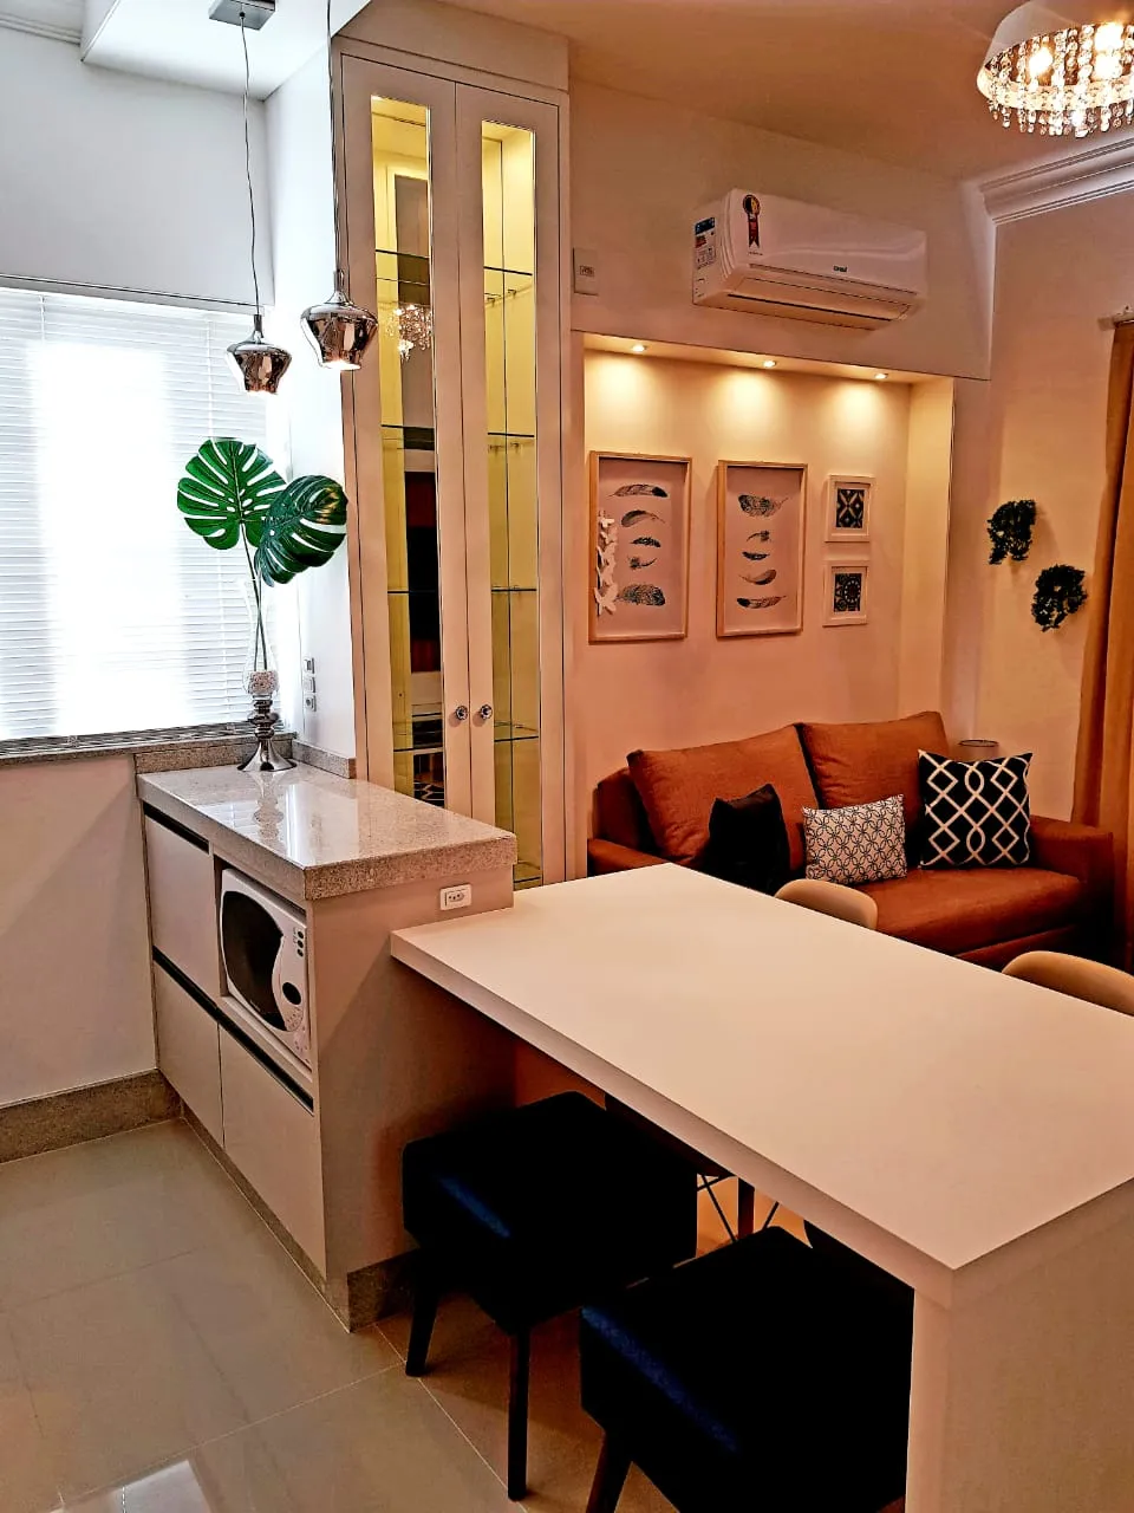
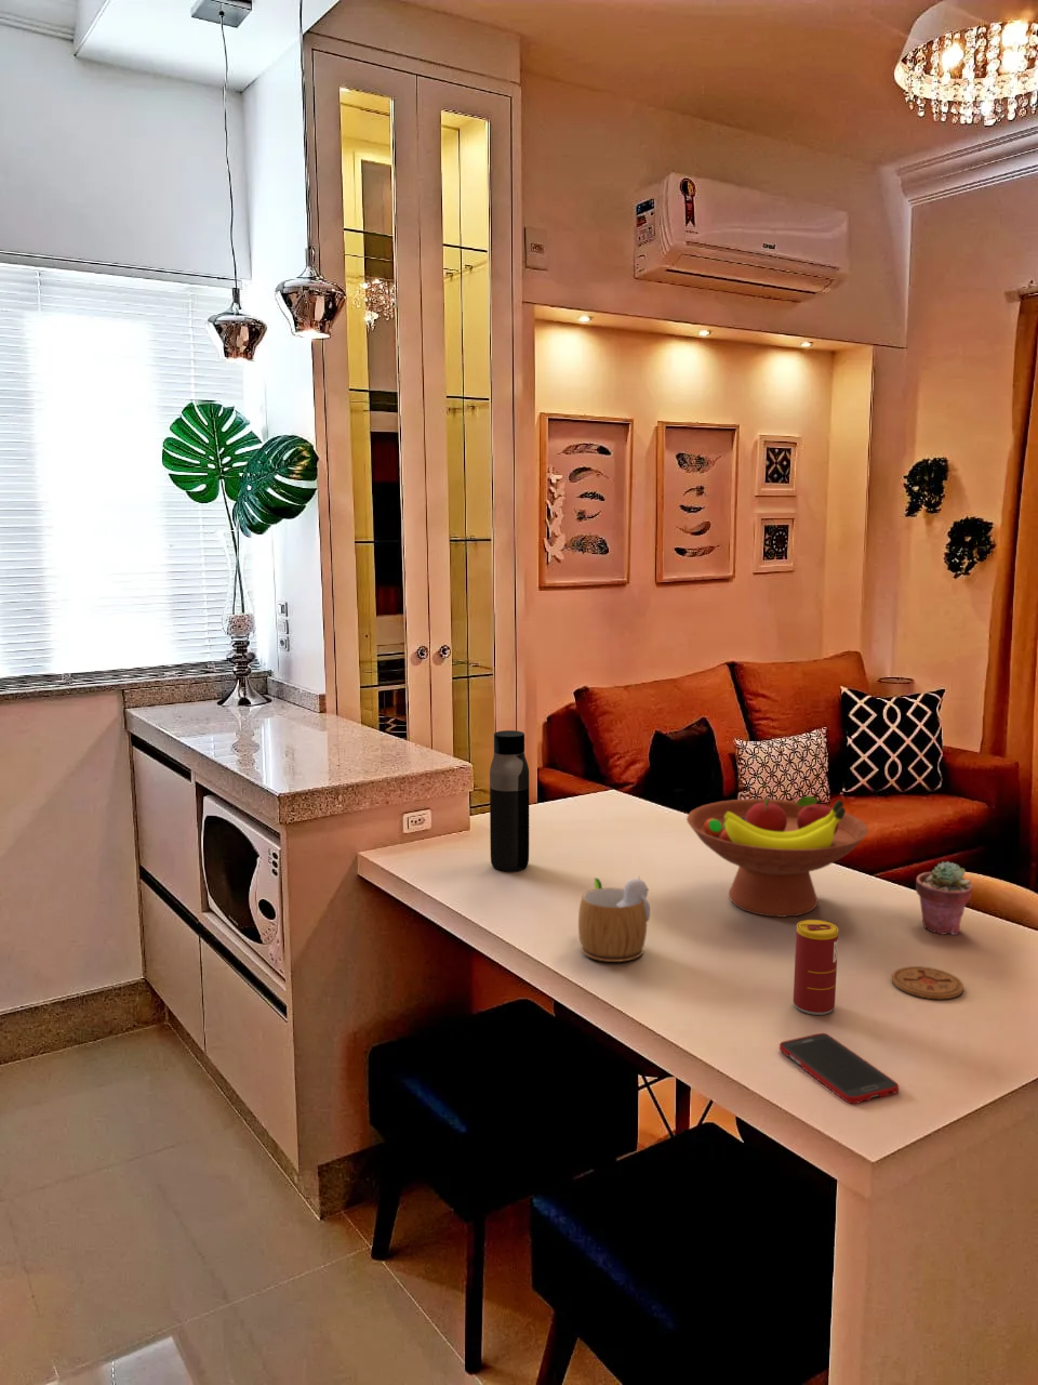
+ cell phone [778,1033,900,1105]
+ fruit bowl [686,795,869,918]
+ mug [578,876,651,963]
+ water bottle [488,730,530,874]
+ coaster [891,965,965,1000]
+ potted succulent [915,860,974,936]
+ beverage can [793,918,840,1016]
